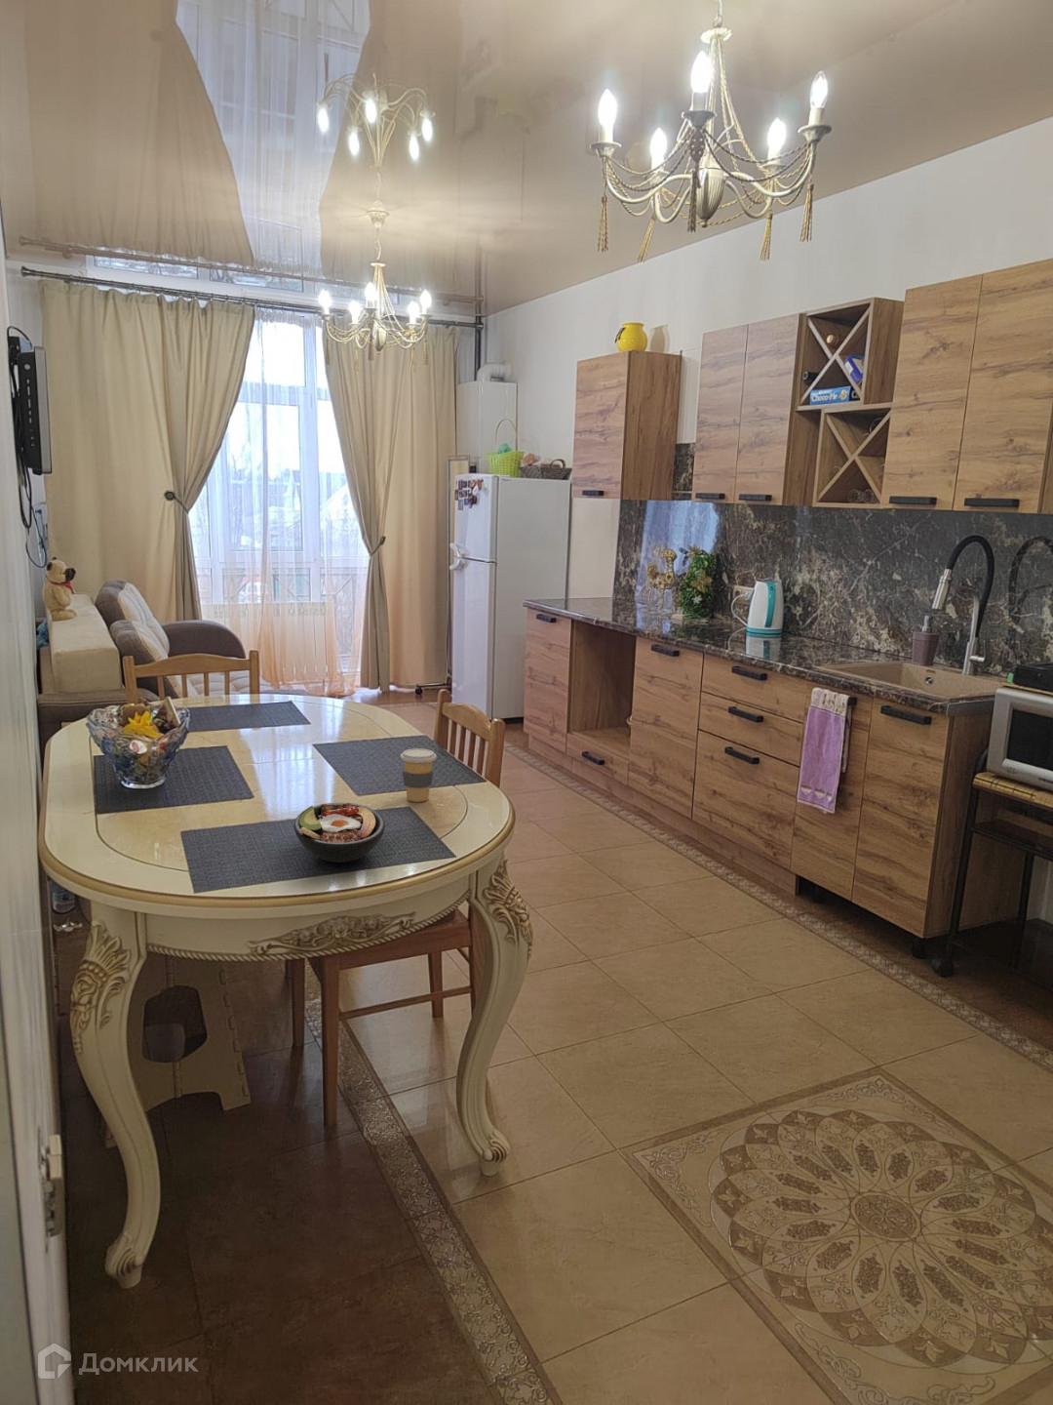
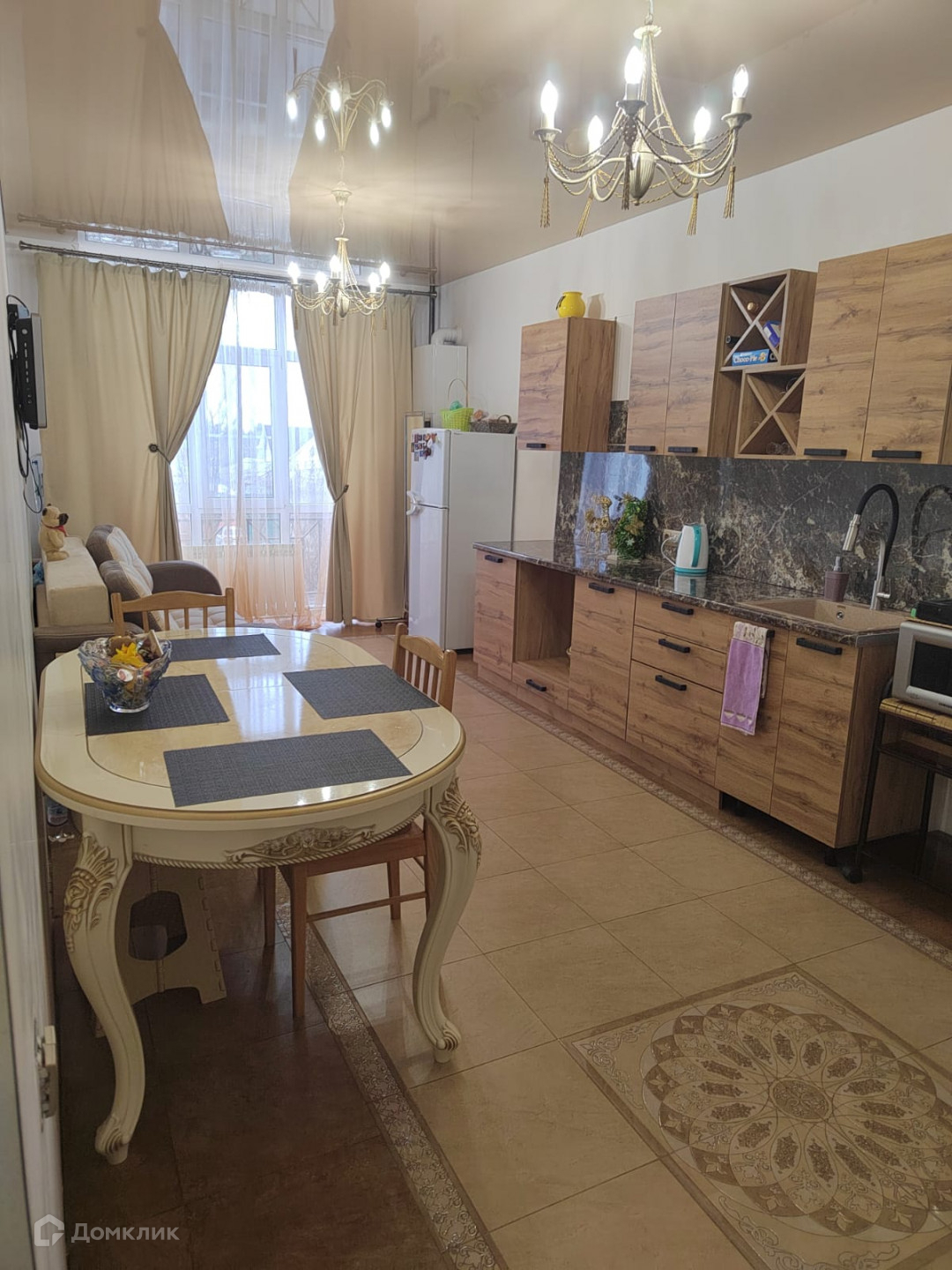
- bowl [292,801,386,864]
- coffee cup [399,748,438,803]
